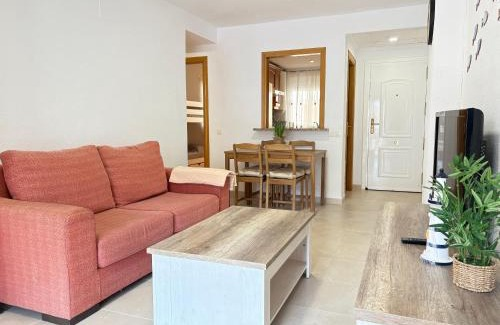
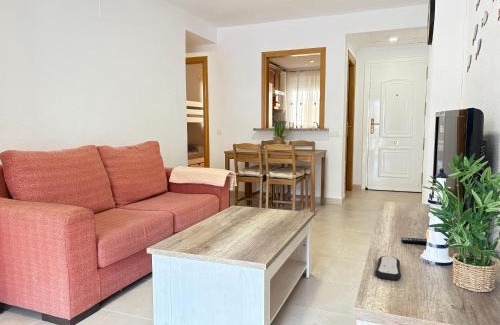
+ remote control [374,255,402,281]
